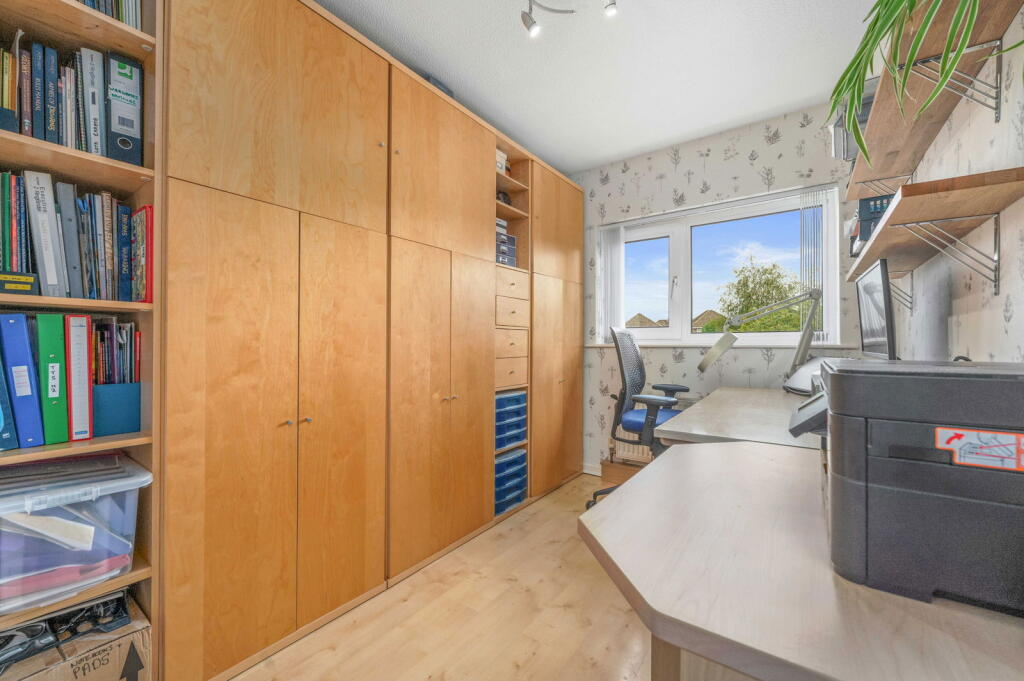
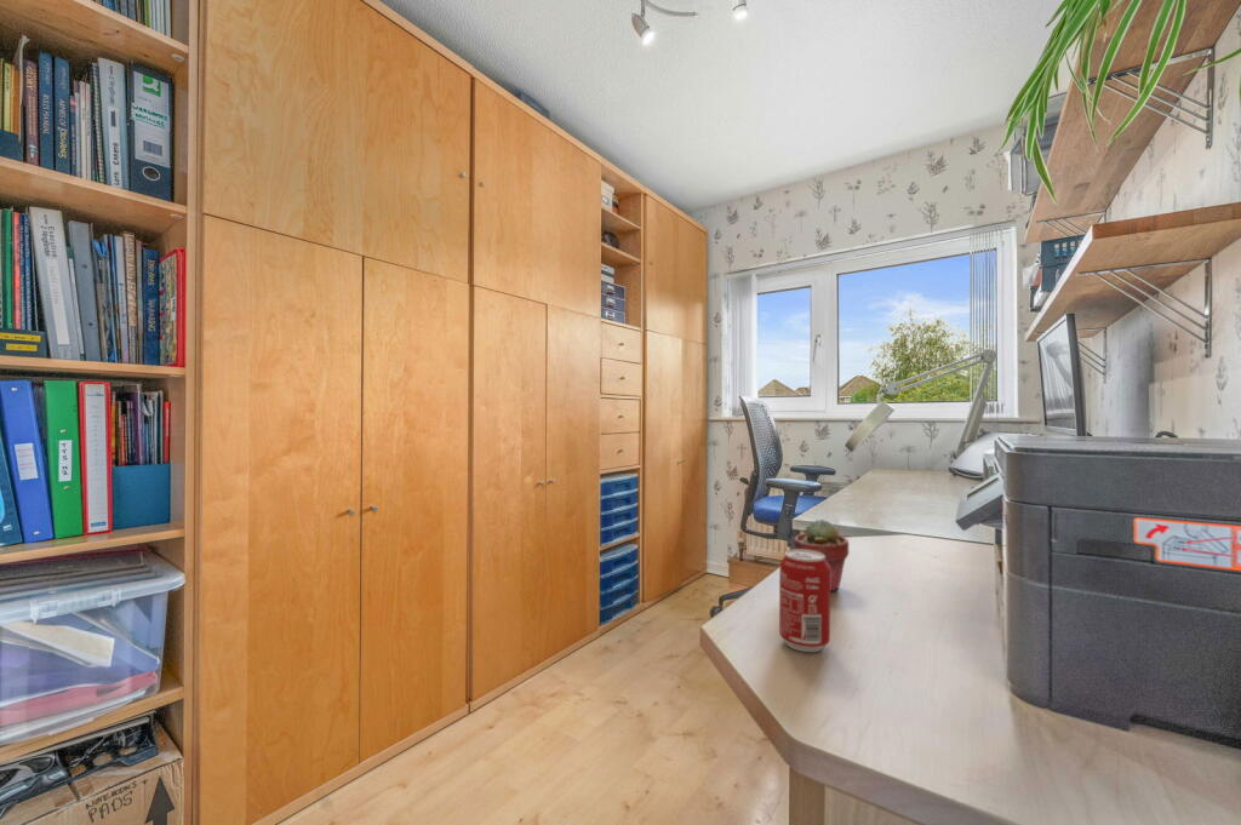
+ potted succulent [793,519,851,592]
+ beverage can [778,548,831,653]
